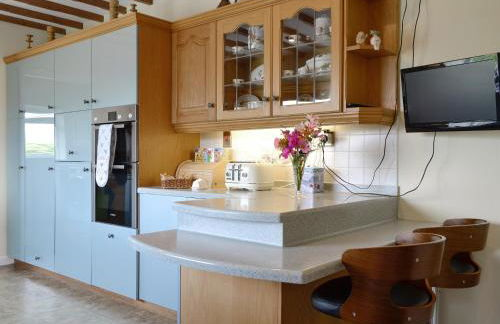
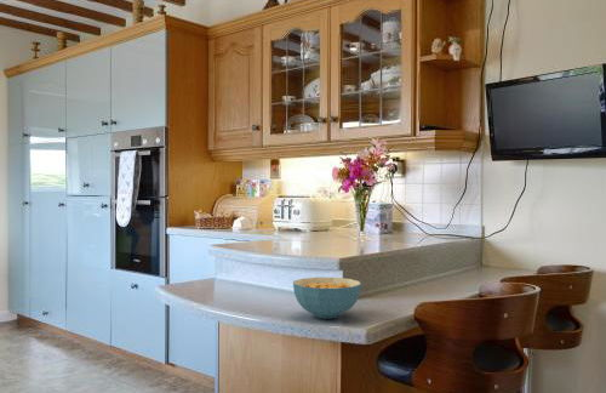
+ cereal bowl [292,277,362,320]
